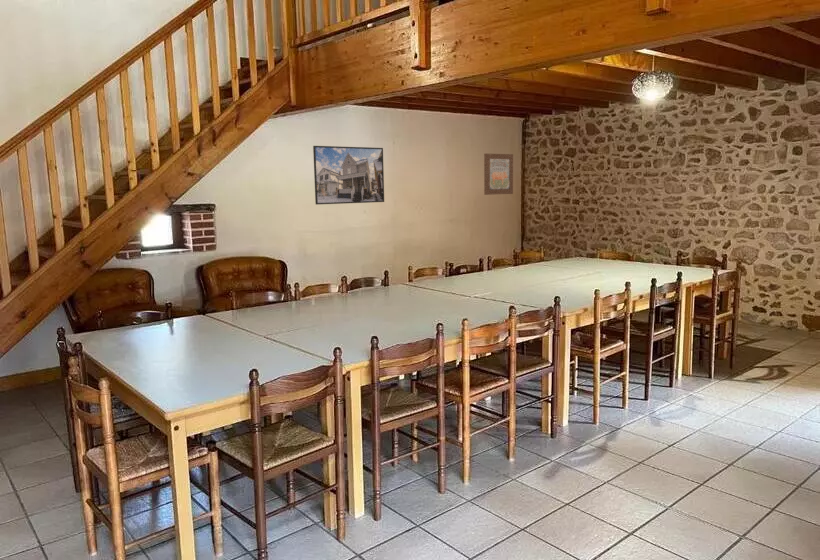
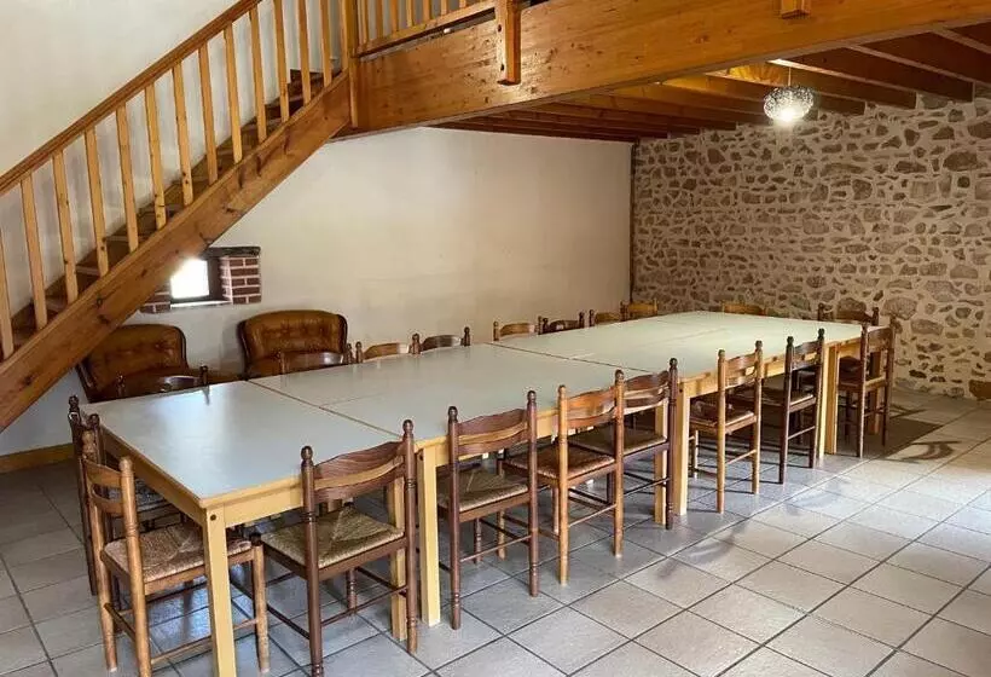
- wall art [483,153,514,196]
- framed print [312,145,385,206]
